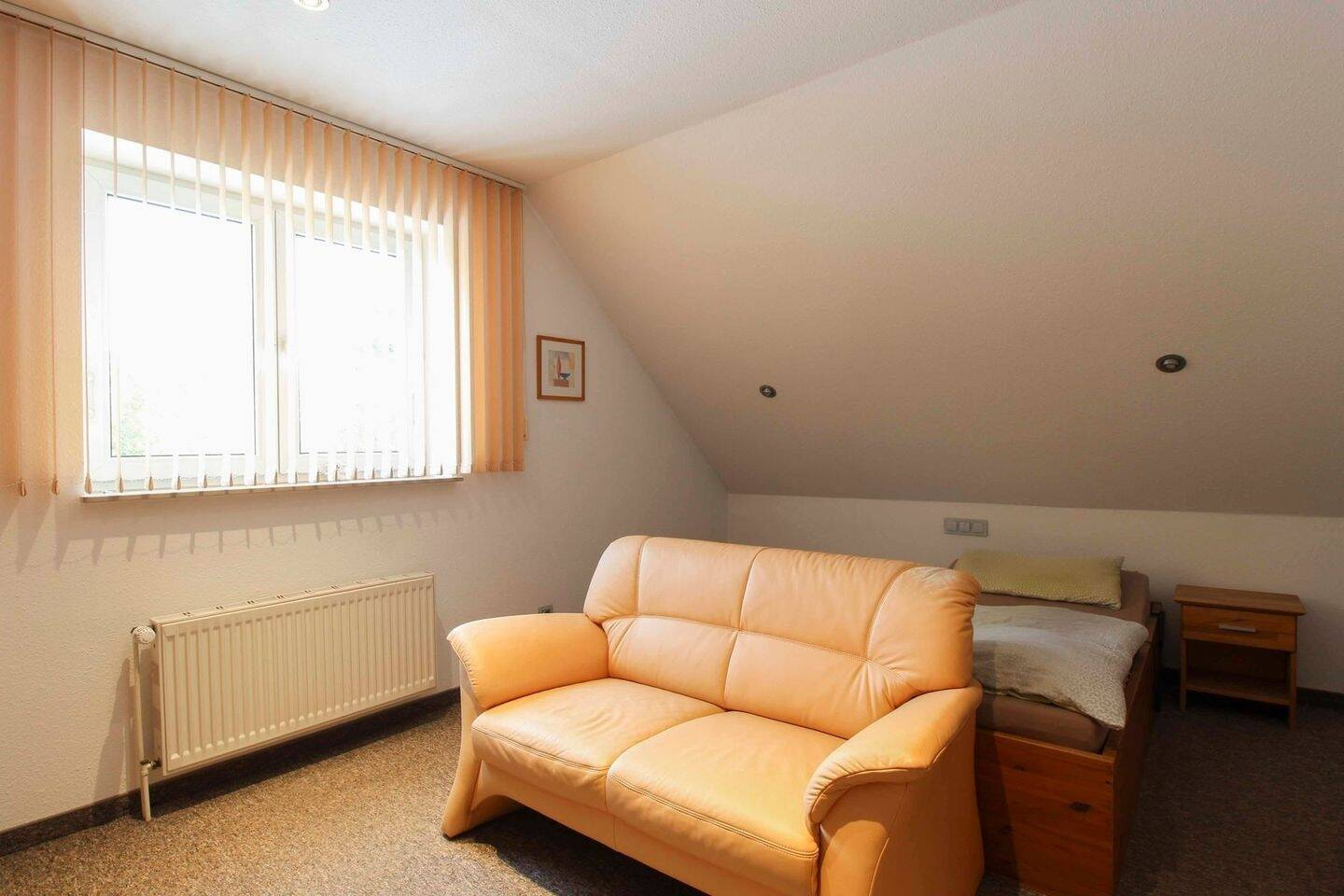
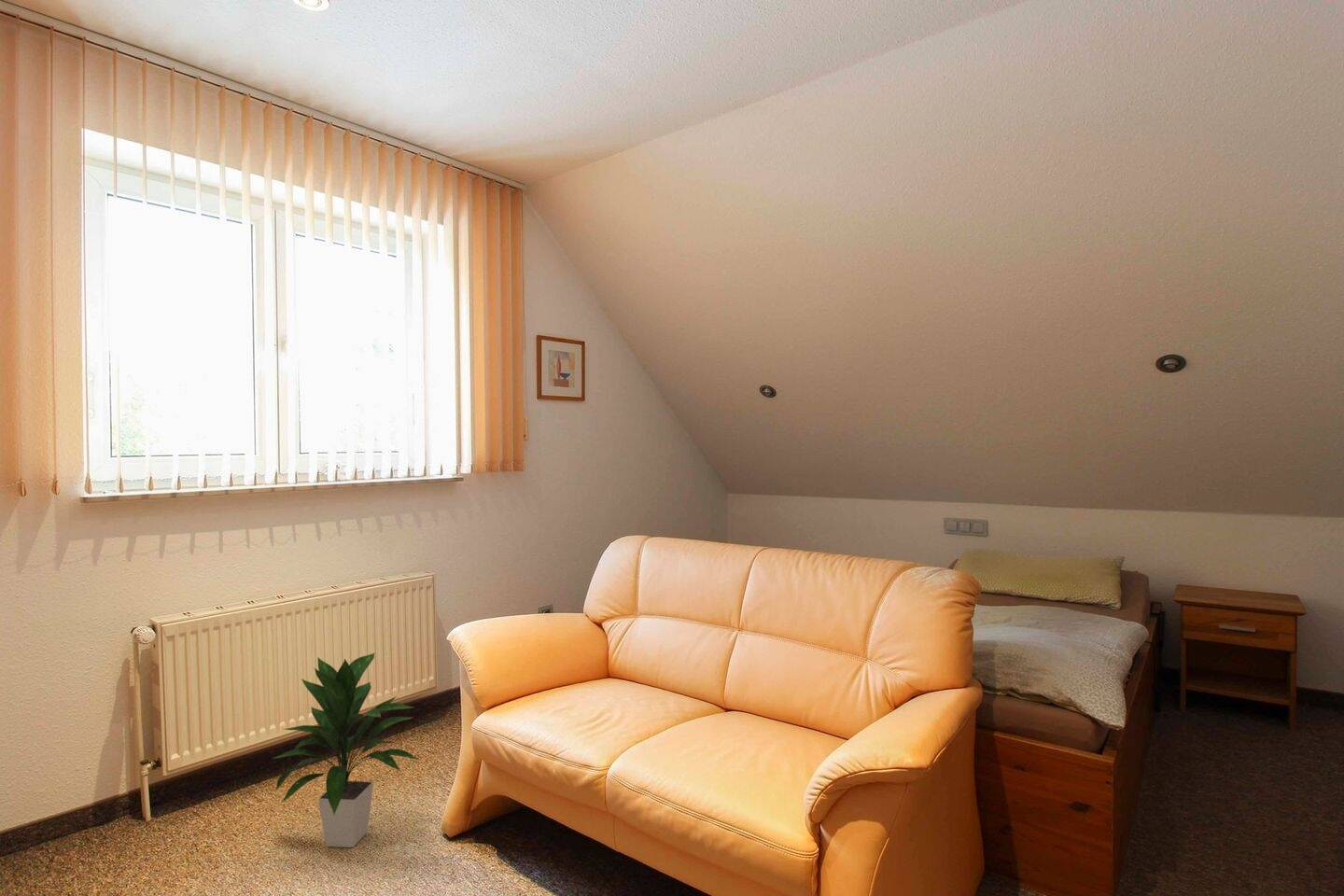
+ indoor plant [273,652,420,848]
